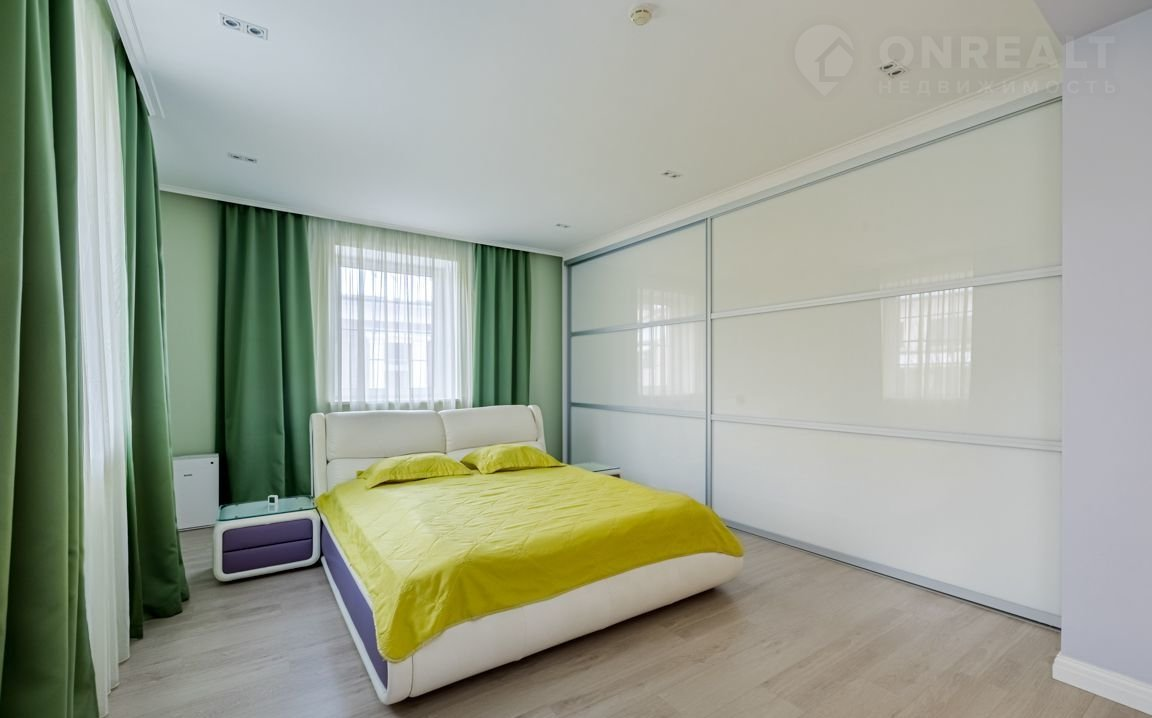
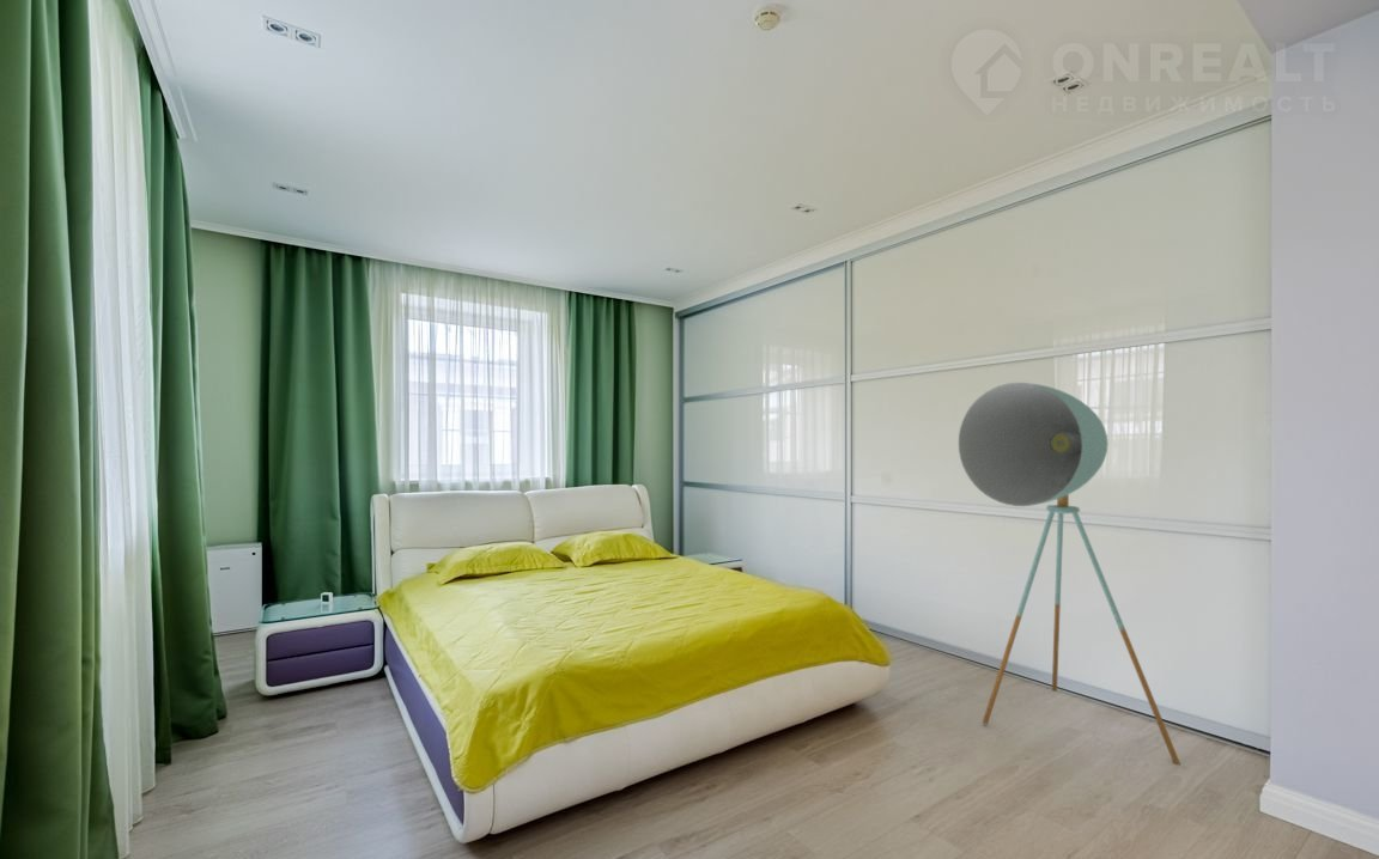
+ floor lamp [958,382,1181,766]
